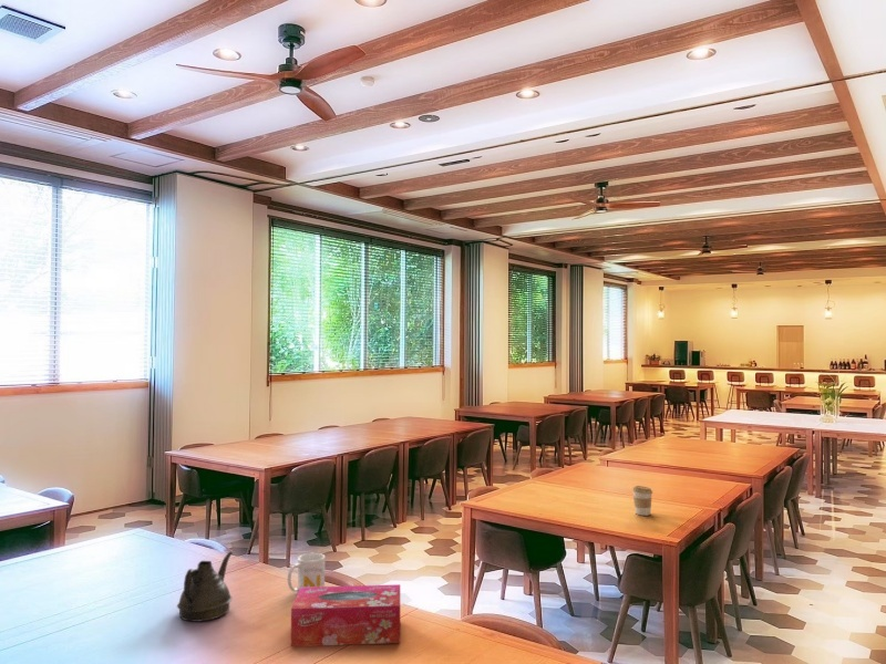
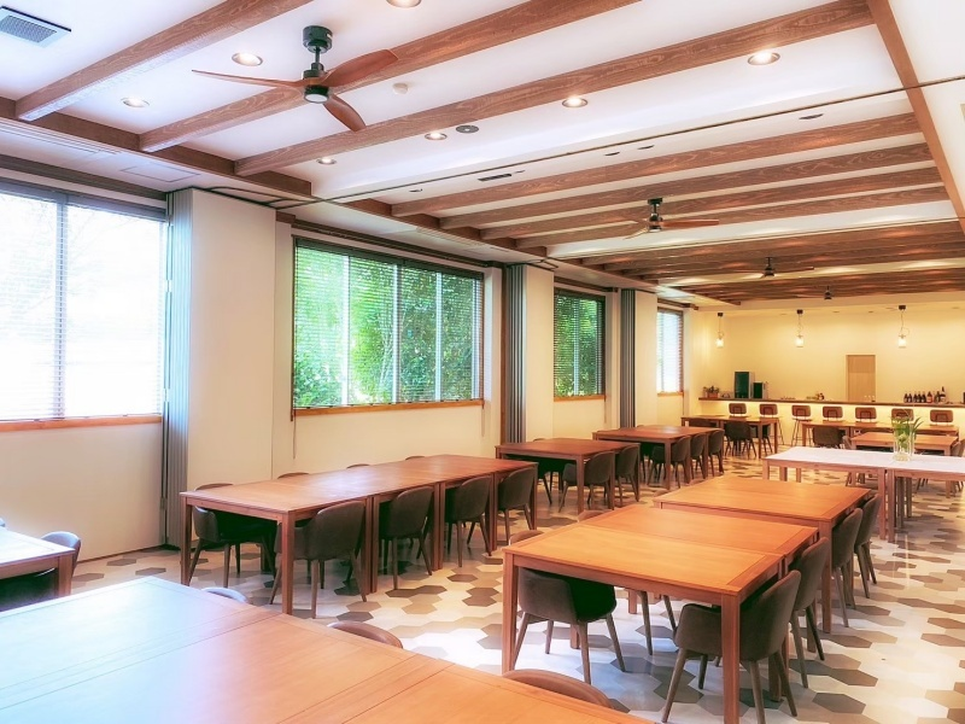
- tissue box [290,583,401,647]
- teapot [176,550,234,623]
- coffee cup [631,485,653,517]
- mug [287,552,326,592]
